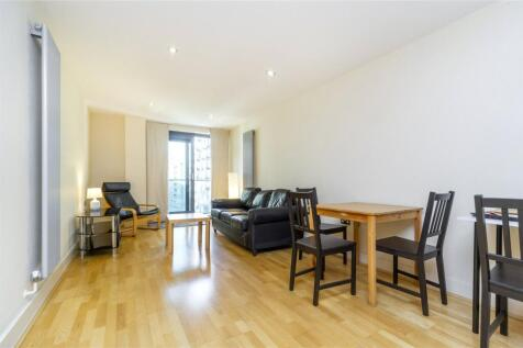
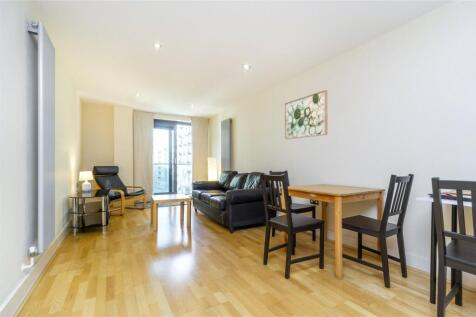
+ wall art [284,89,328,140]
